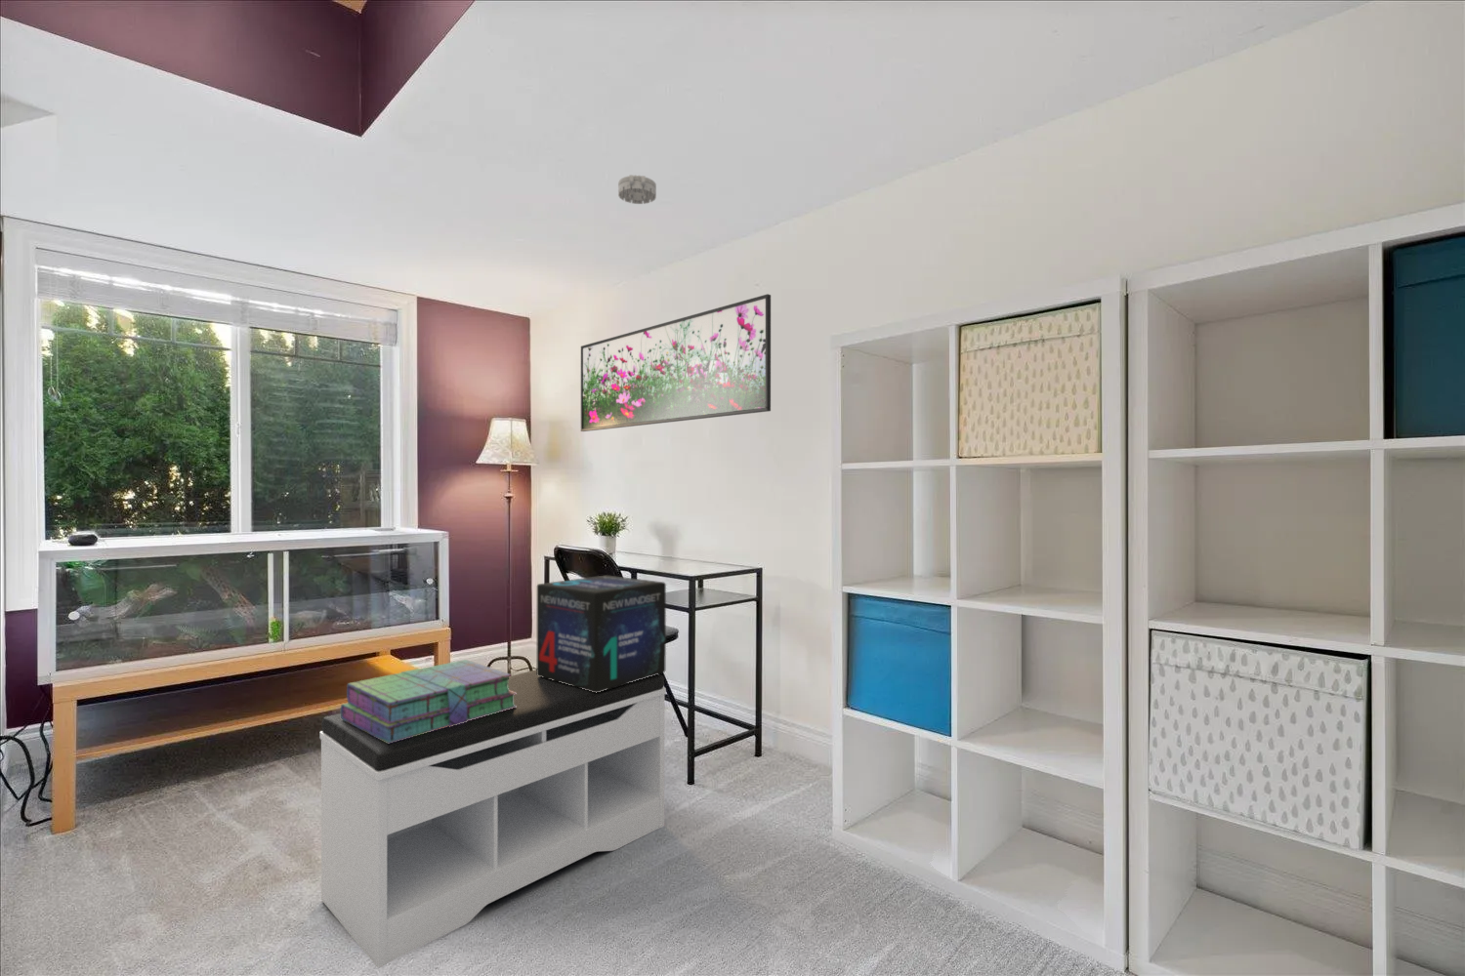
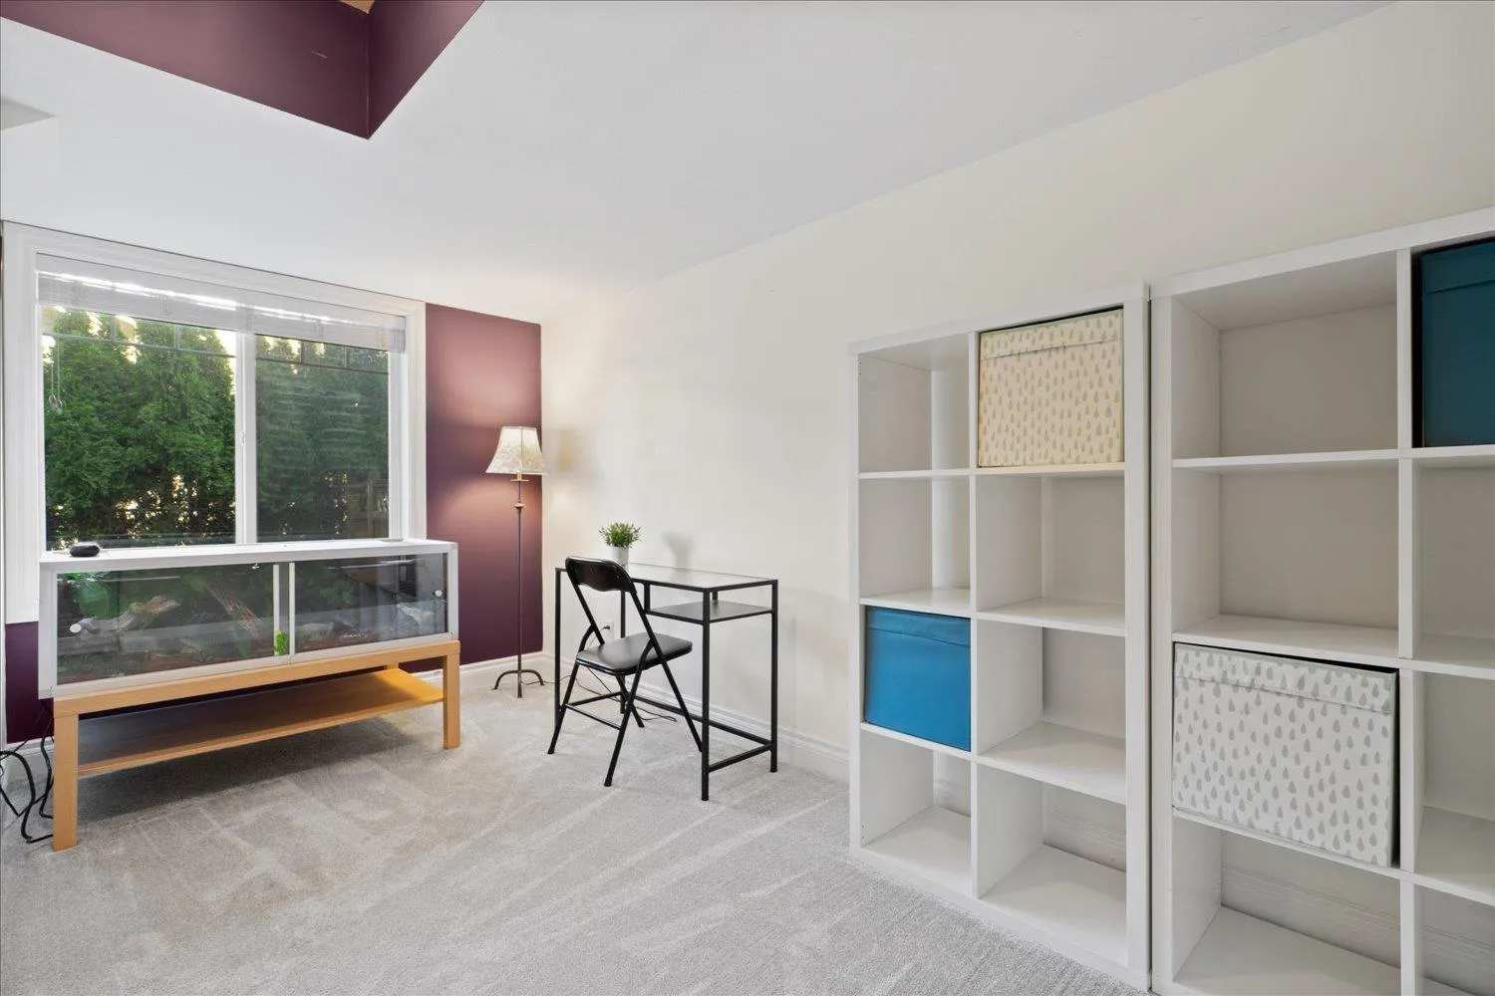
- smoke detector [617,173,657,205]
- decorative box [536,574,667,692]
- stack of books [340,659,517,744]
- bench [319,669,667,969]
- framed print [580,293,772,432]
